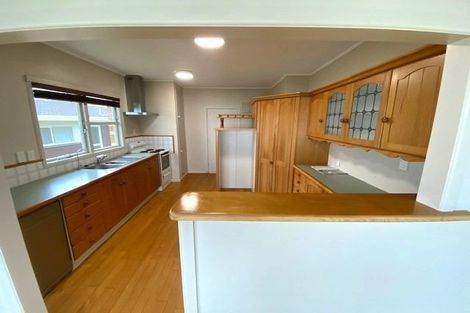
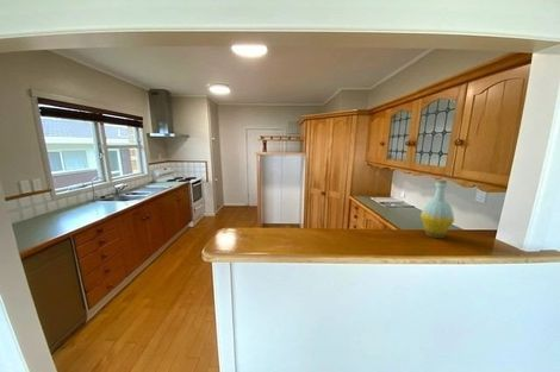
+ bottle [419,178,455,239]
